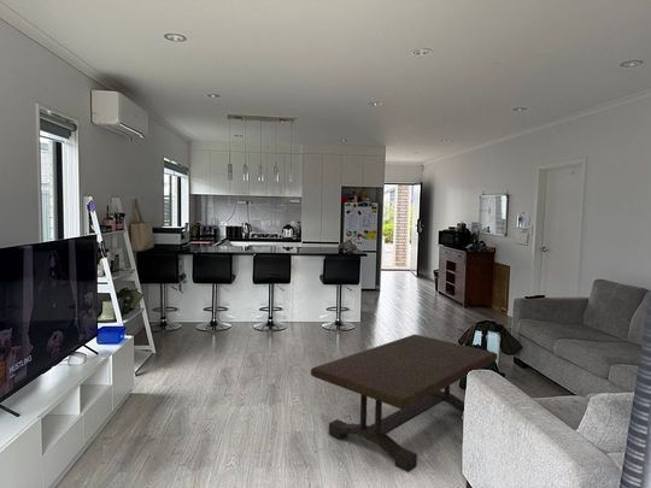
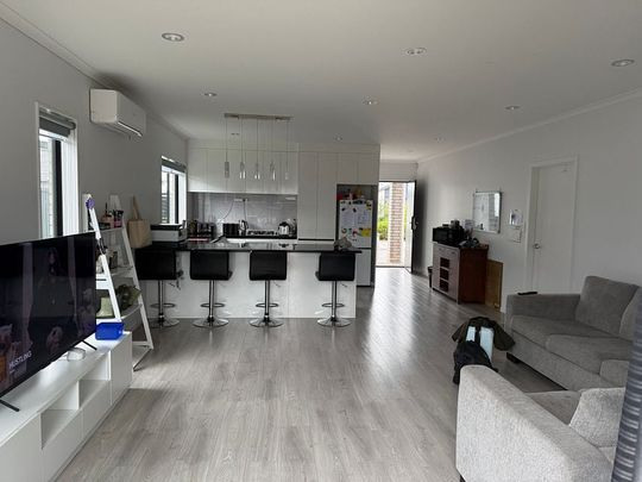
- coffee table [310,334,499,474]
